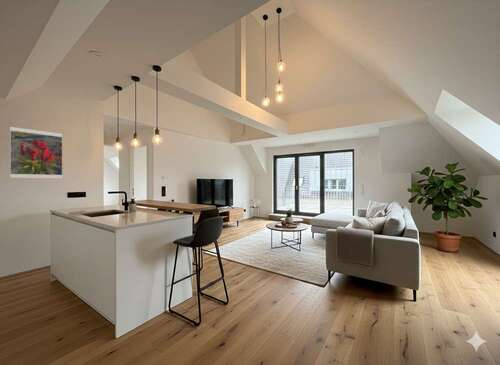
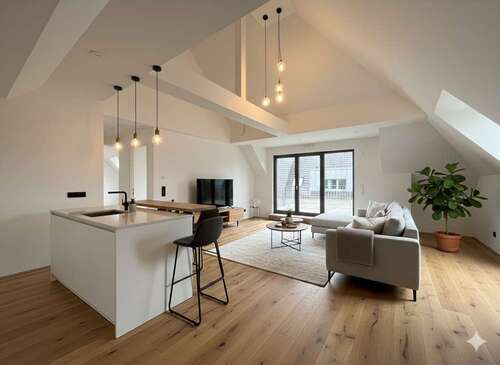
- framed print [9,126,63,179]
